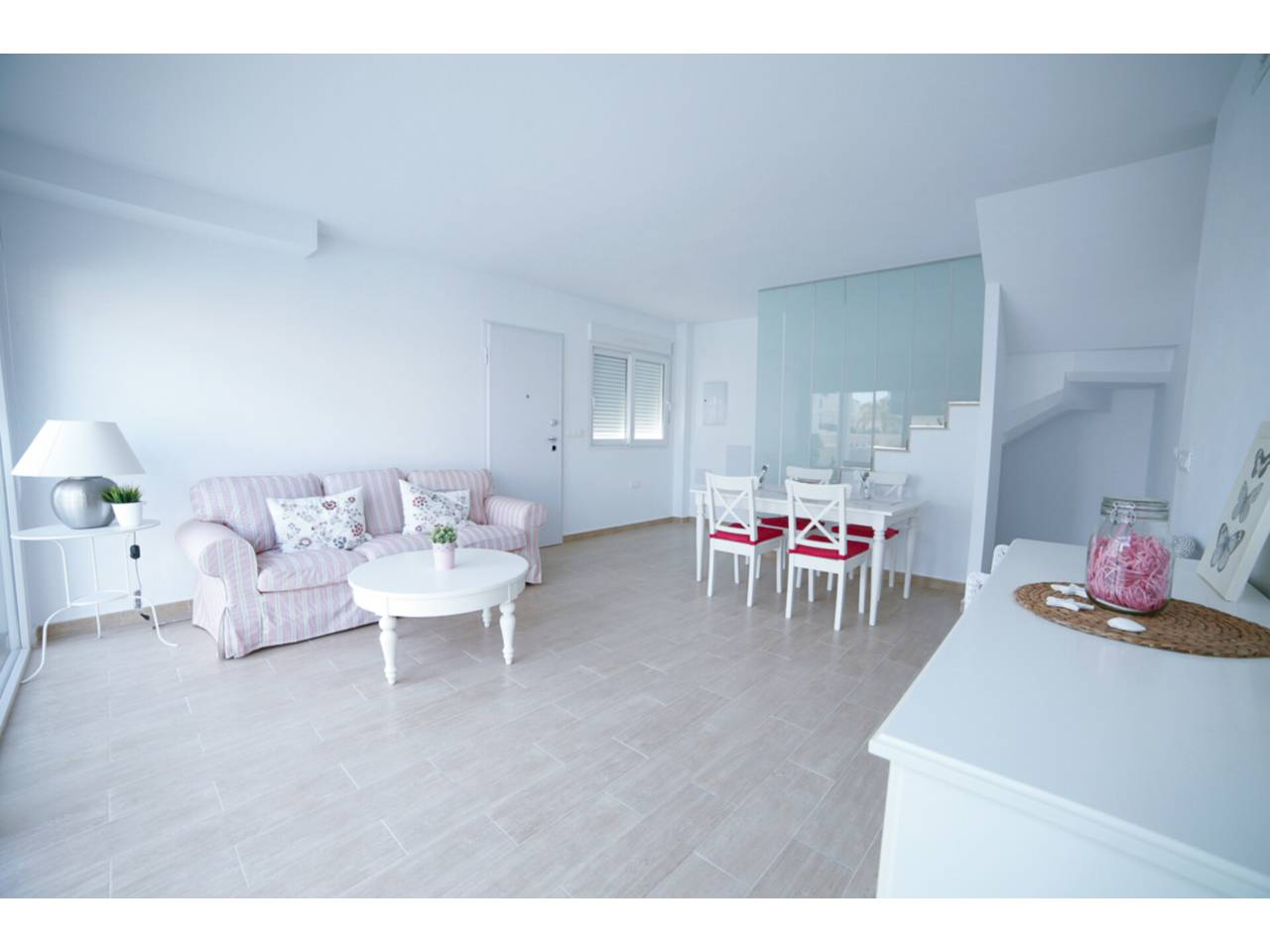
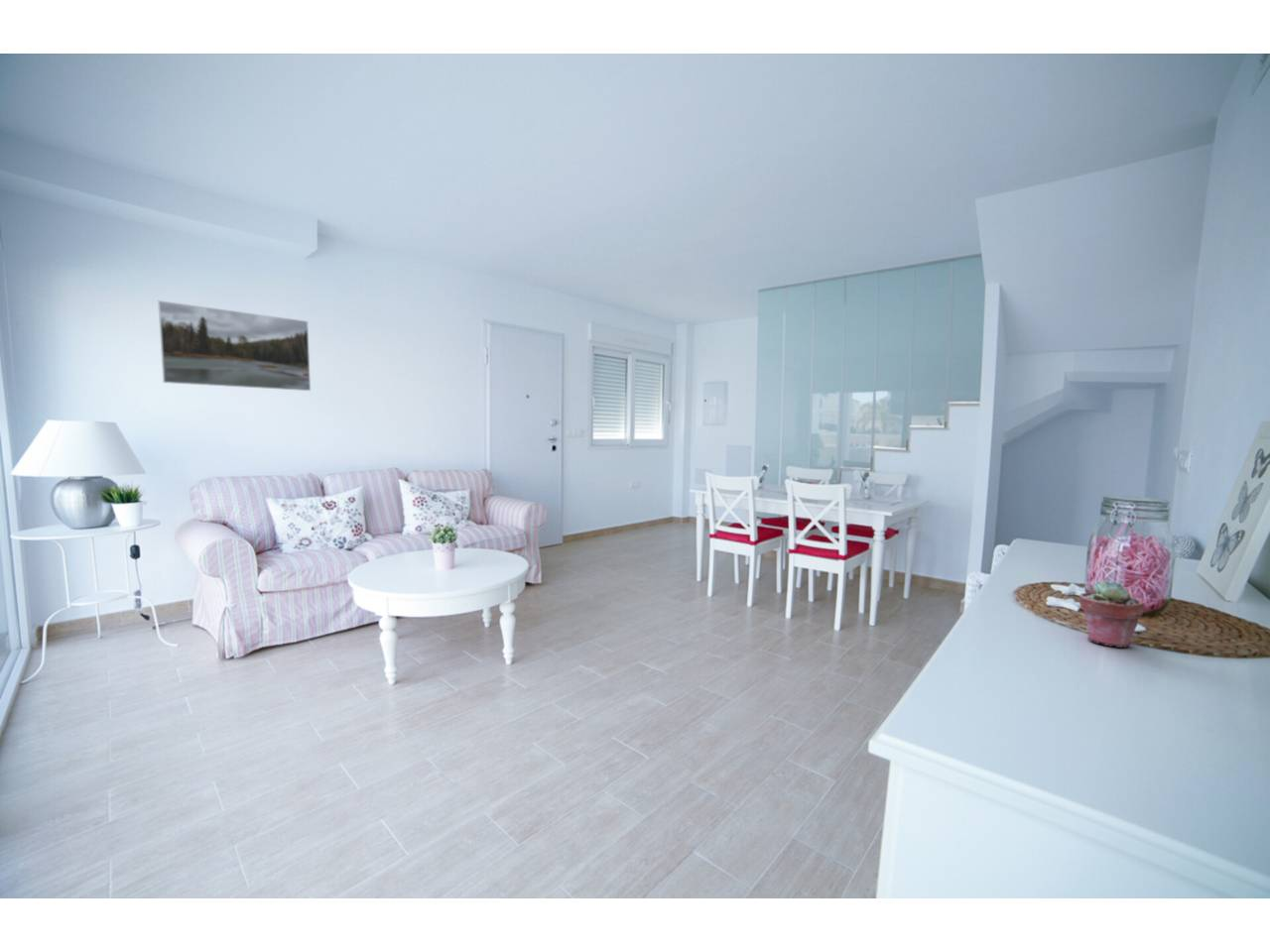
+ potted succulent [1079,579,1145,649]
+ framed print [157,299,312,392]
